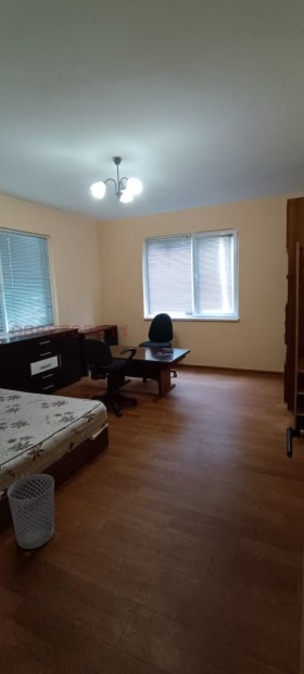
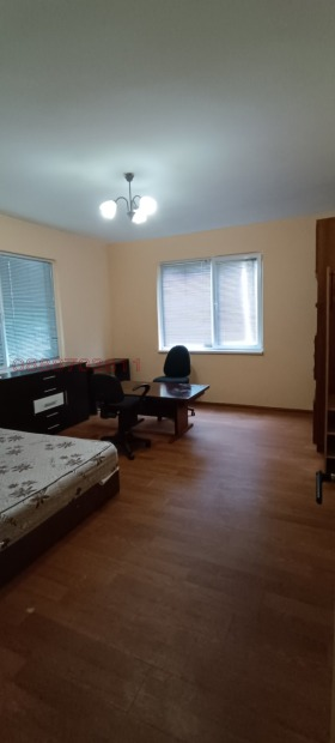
- wastebasket [7,473,55,550]
